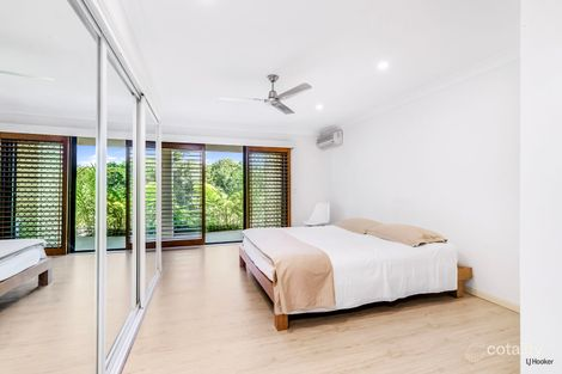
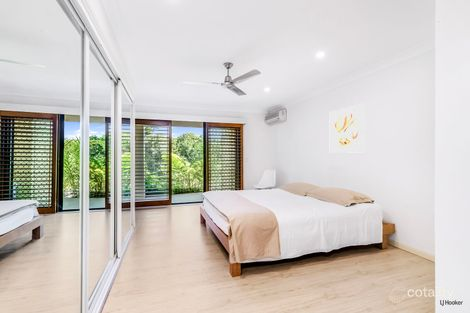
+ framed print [329,102,366,154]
